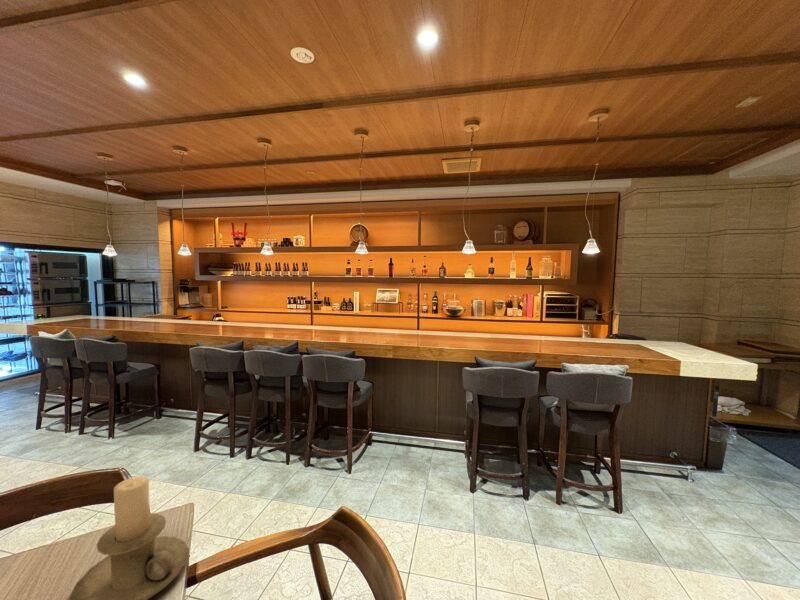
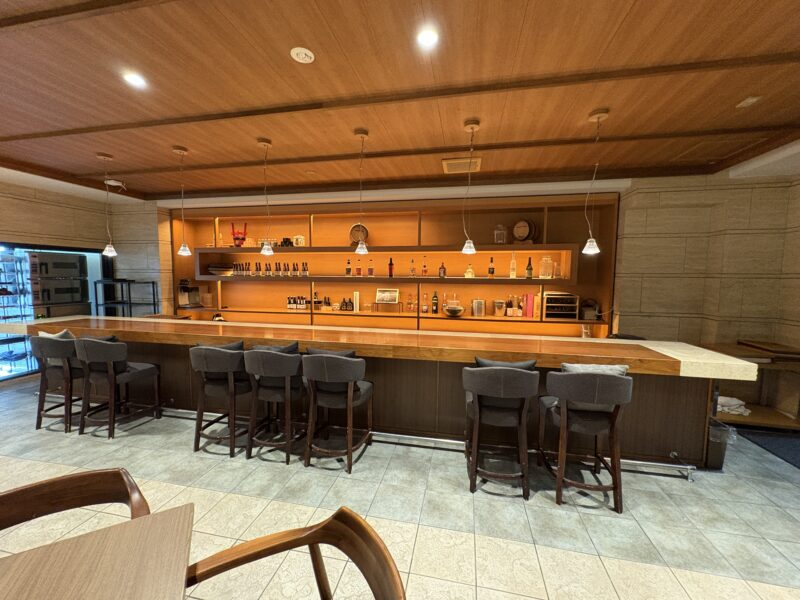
- candle holder [69,475,190,600]
